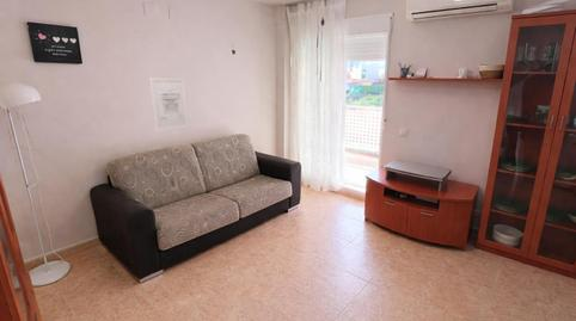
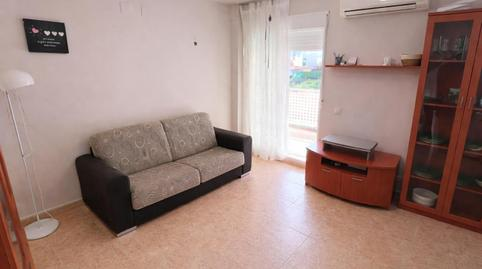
- wall art [148,76,191,132]
